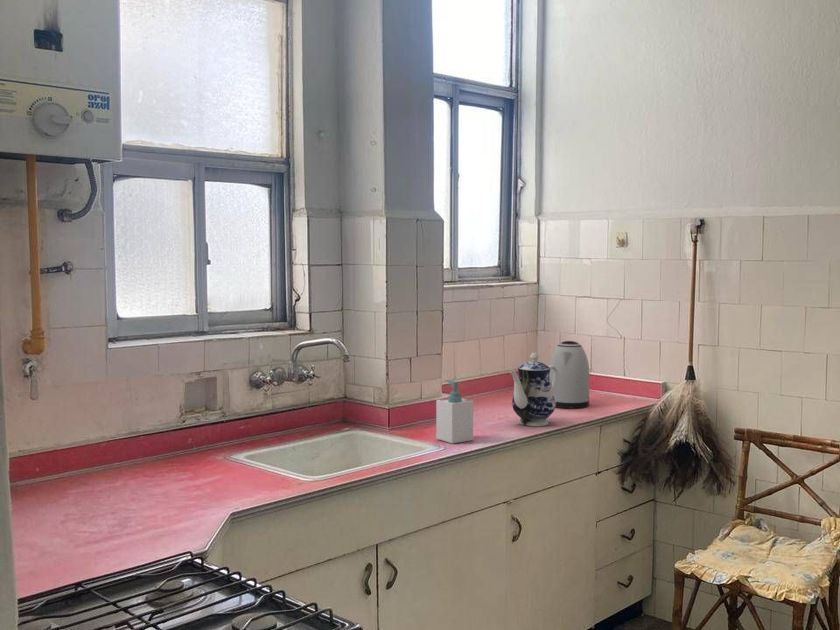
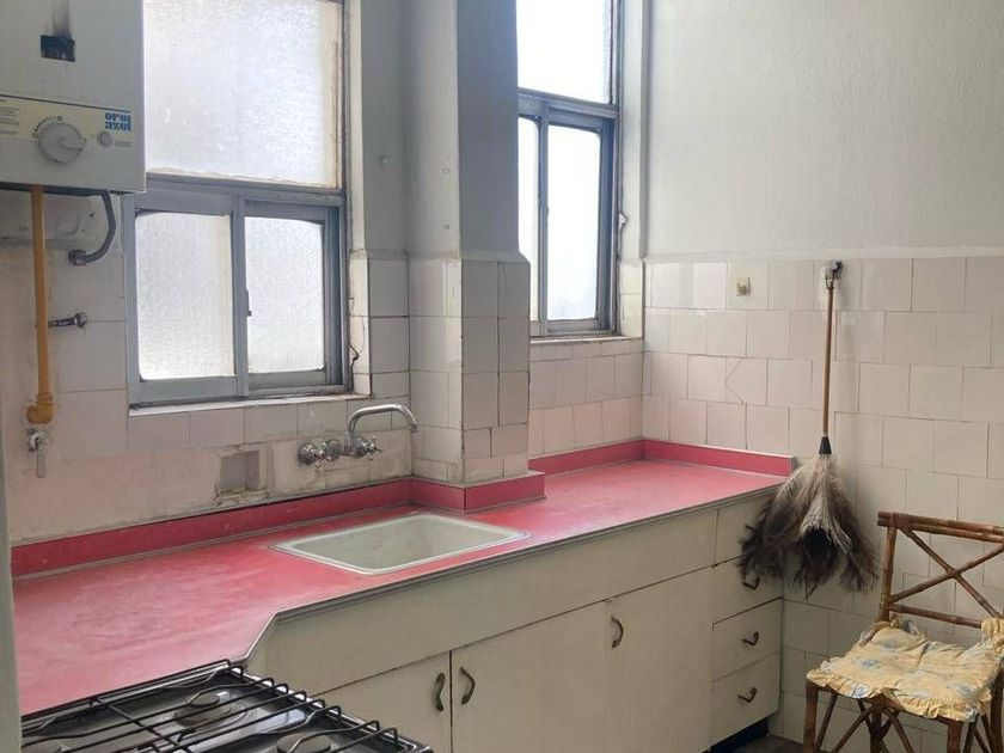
- soap bottle [435,379,474,445]
- kettle [549,340,591,409]
- teapot [509,352,558,427]
